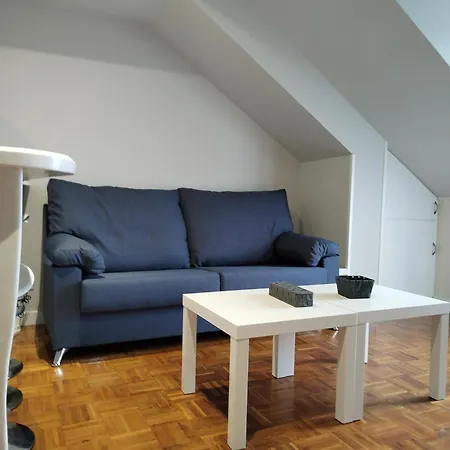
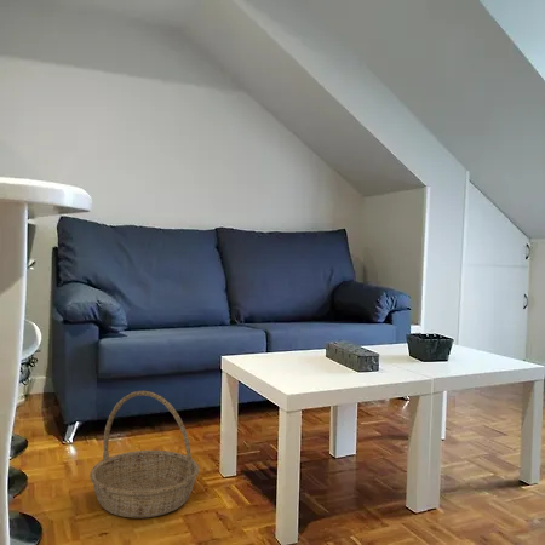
+ basket [88,390,200,520]
